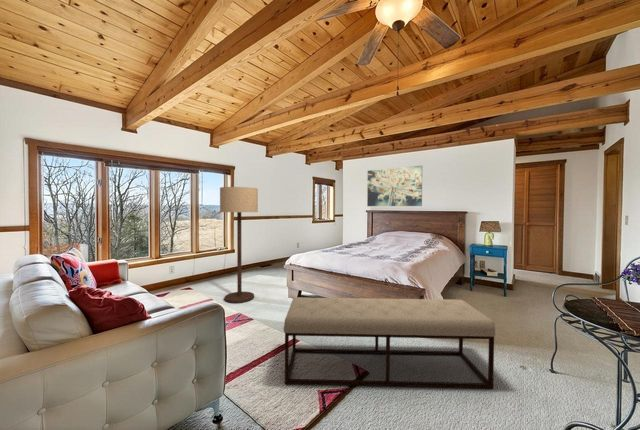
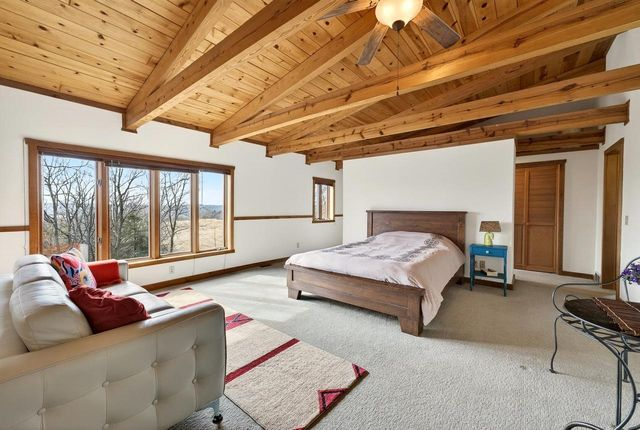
- wall art [366,165,423,207]
- floor lamp [219,186,259,304]
- bench [282,296,496,390]
